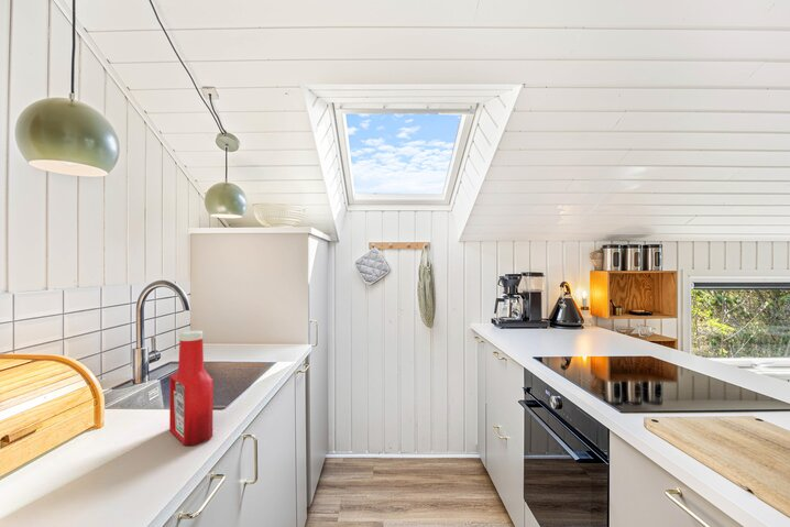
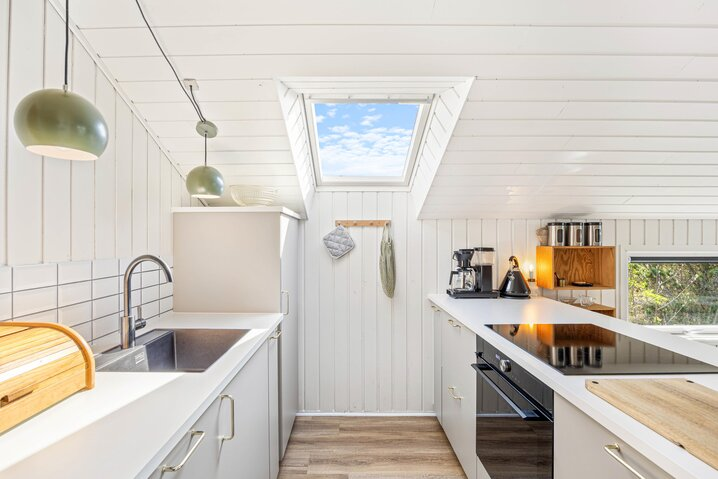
- soap bottle [168,330,215,447]
